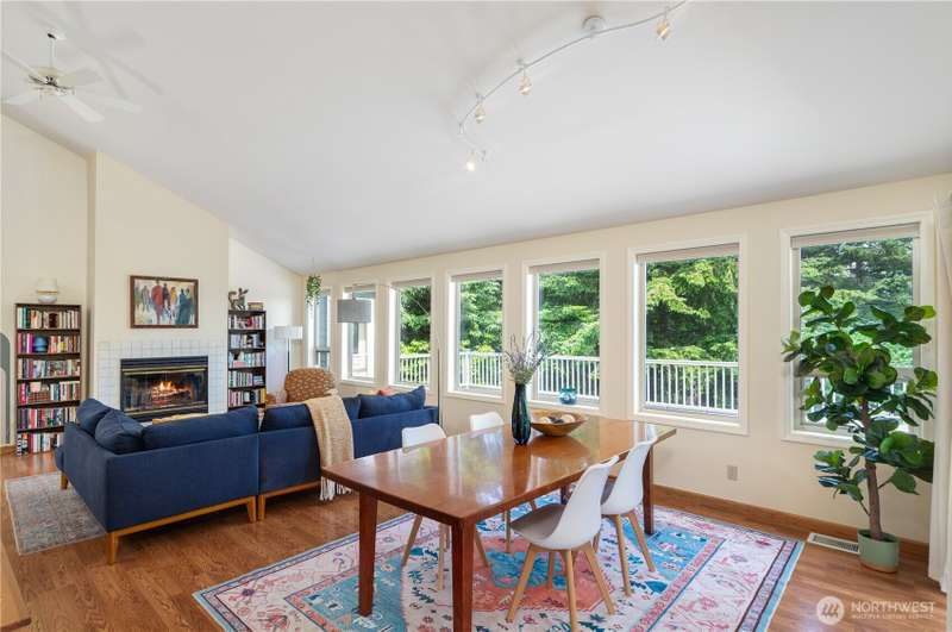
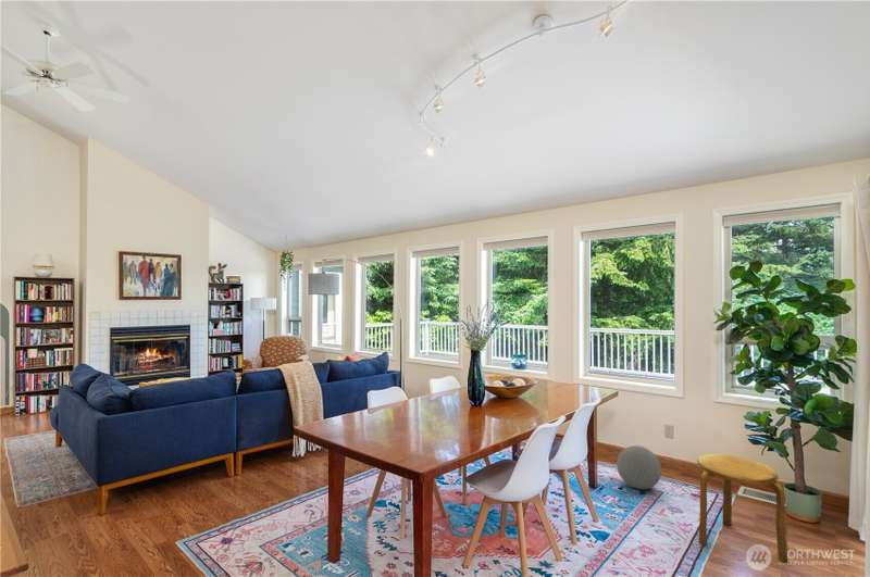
+ decorative ball [616,444,662,490]
+ stool [696,453,788,564]
